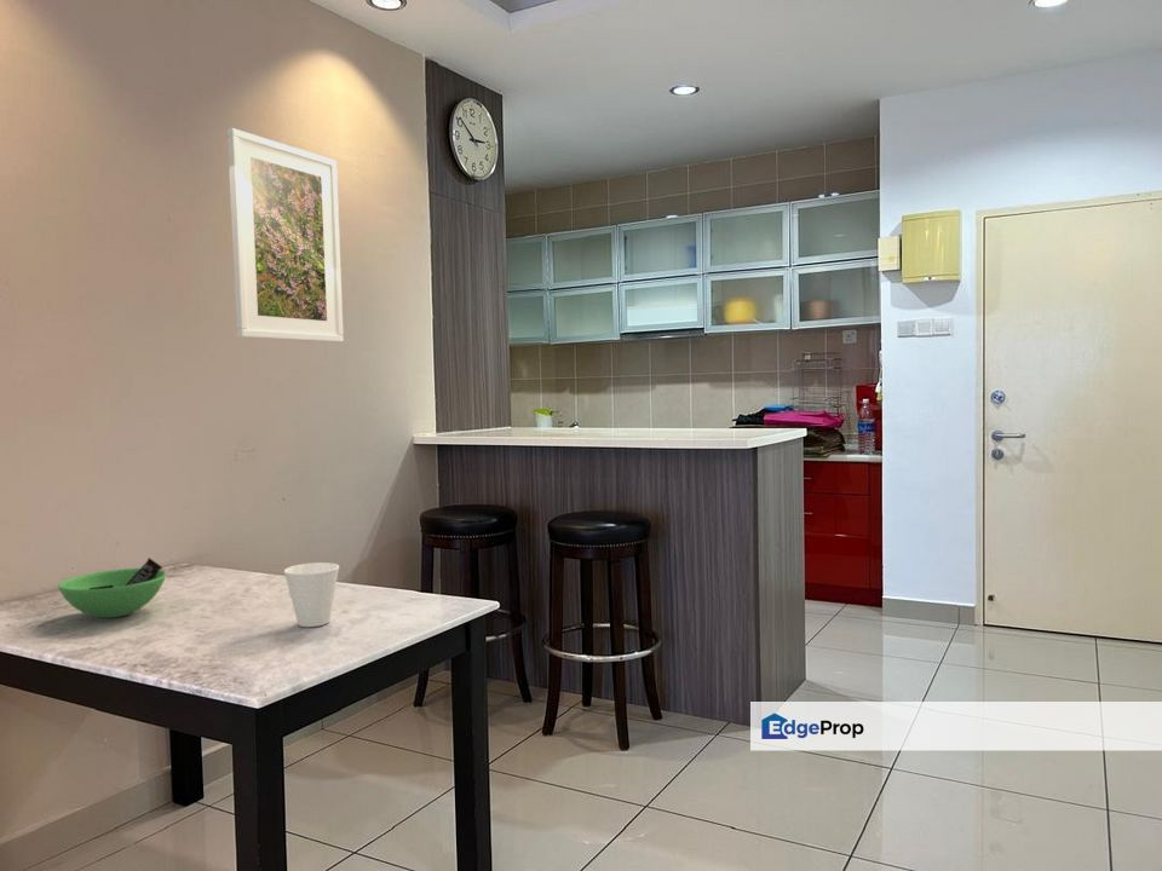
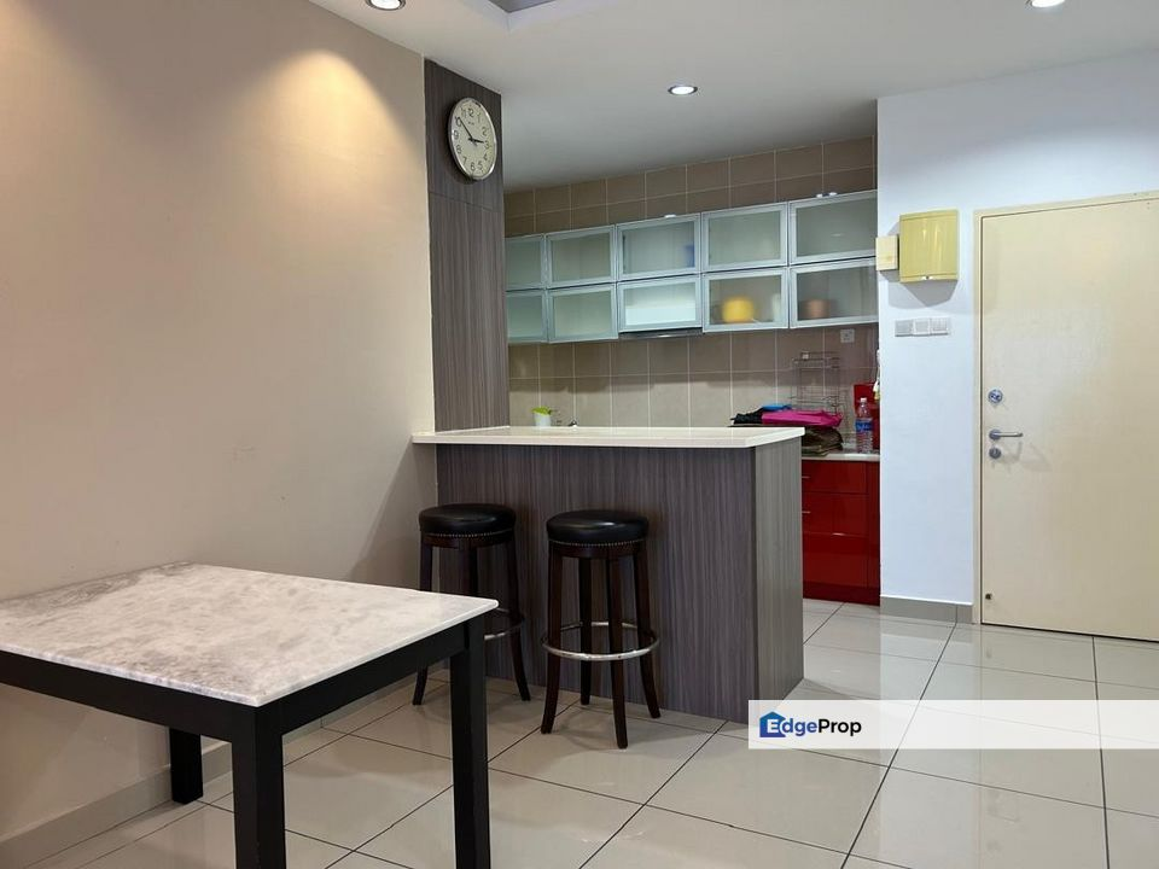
- bowl [57,556,167,619]
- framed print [226,127,345,344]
- cup [283,561,340,628]
